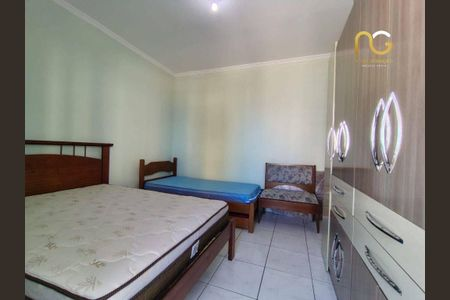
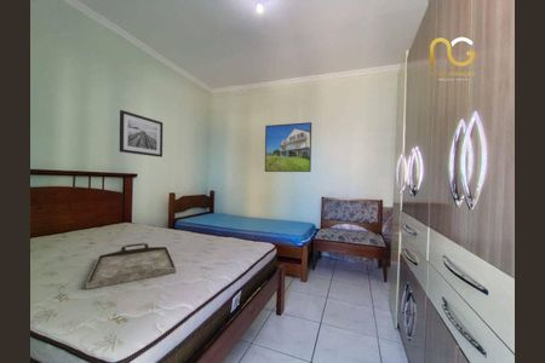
+ serving tray [85,242,177,290]
+ wall art [119,109,164,159]
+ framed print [264,121,312,173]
